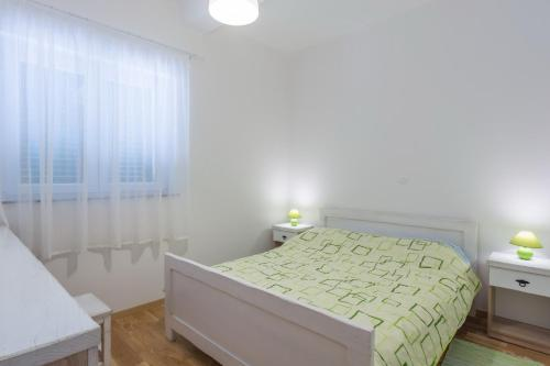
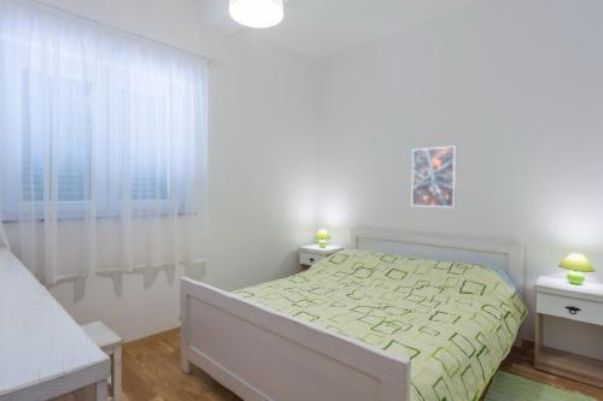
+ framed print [410,145,457,208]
